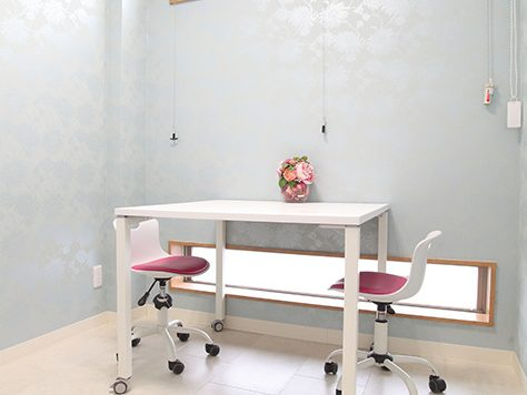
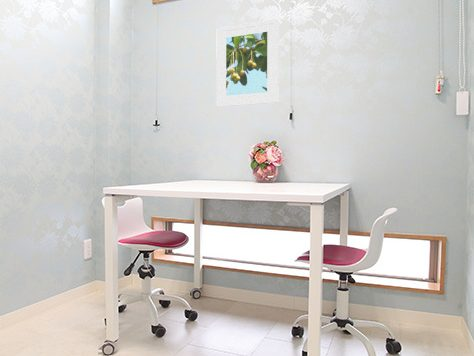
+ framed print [215,18,280,108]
